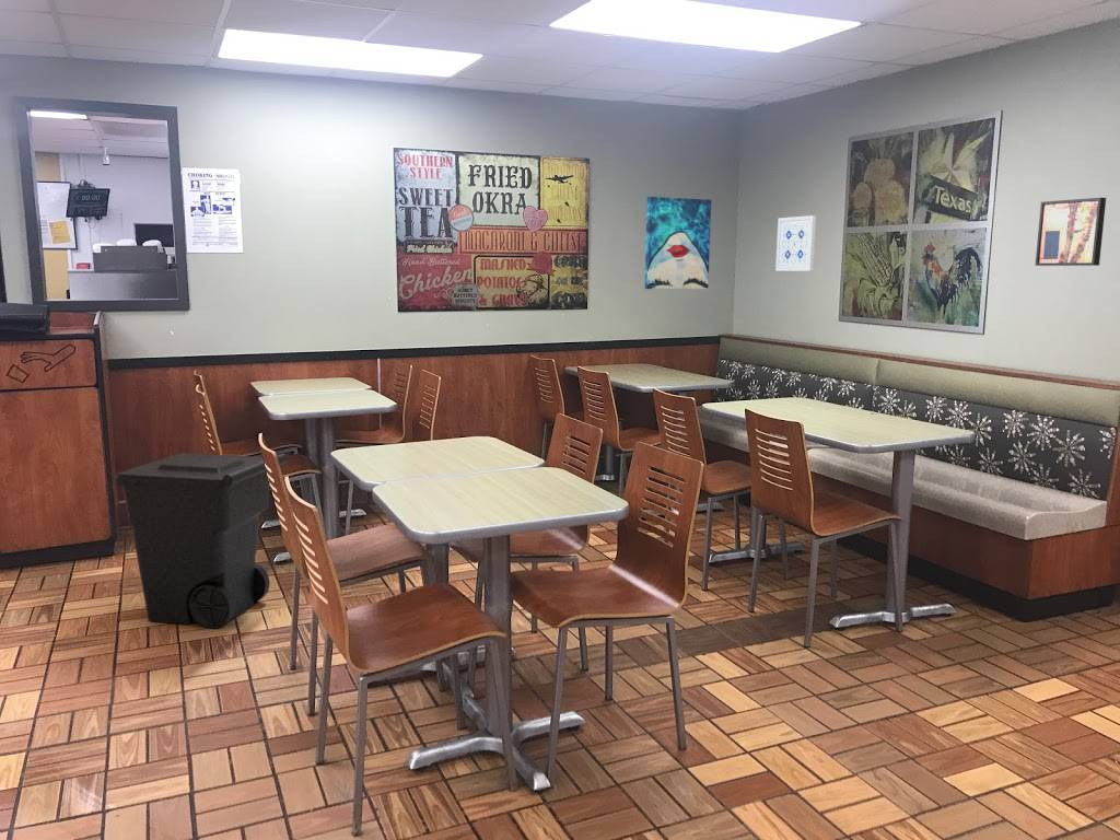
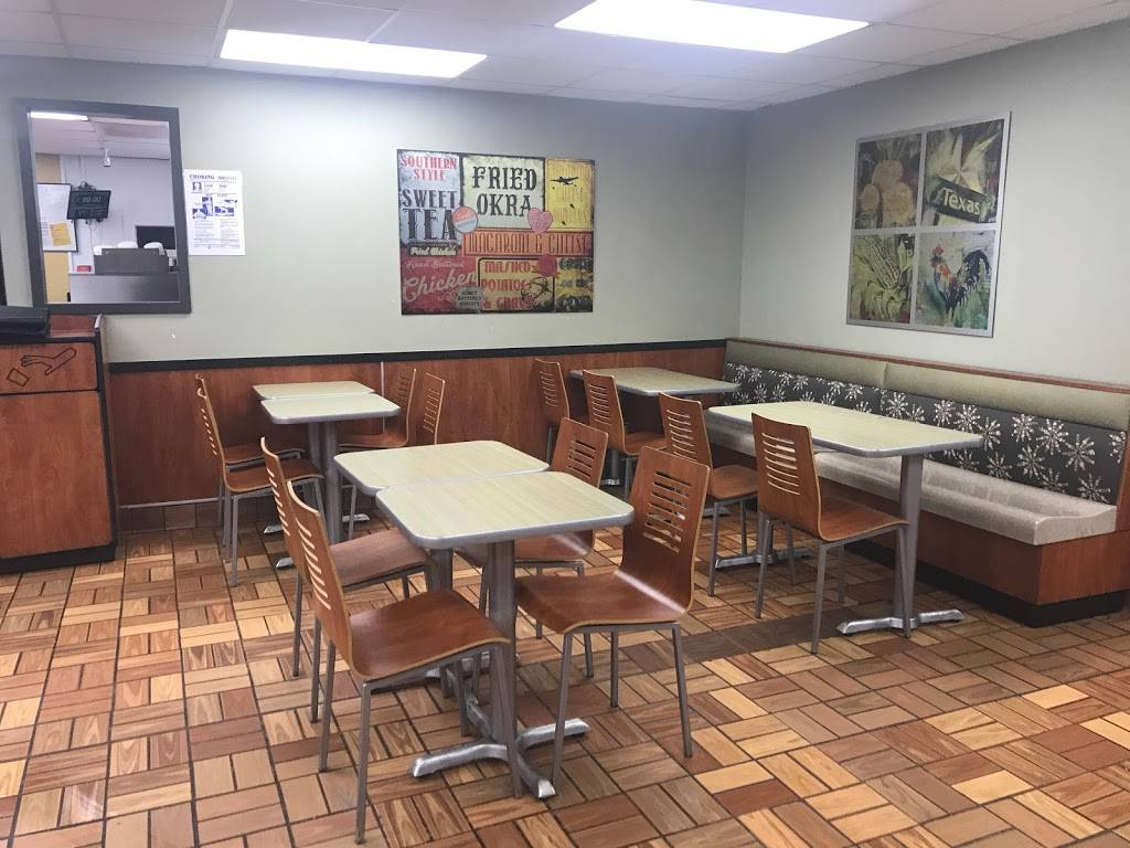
- trash can [113,452,289,629]
- wall art [774,214,817,272]
- wall art [1035,197,1107,267]
- wall art [644,196,712,290]
